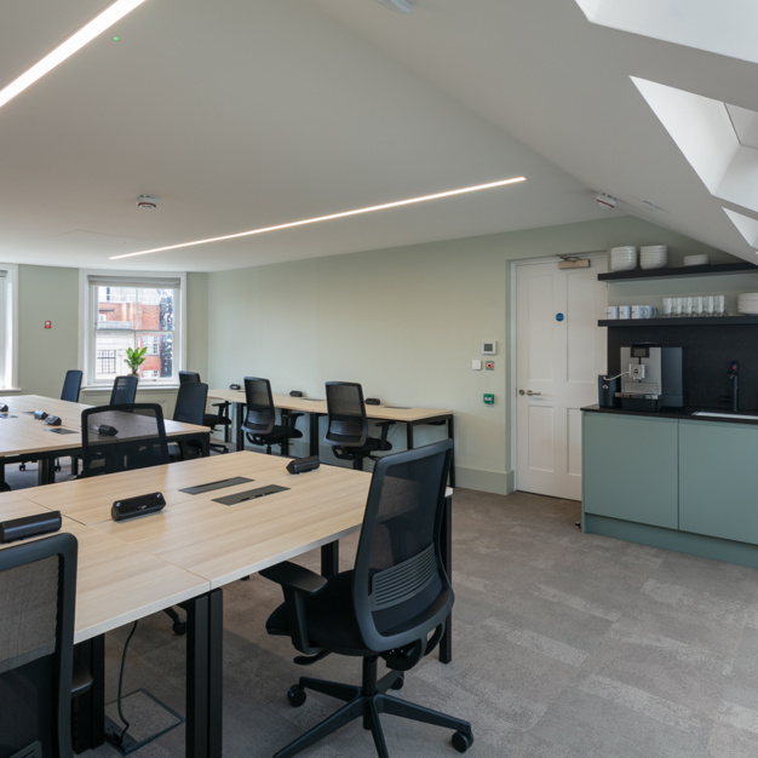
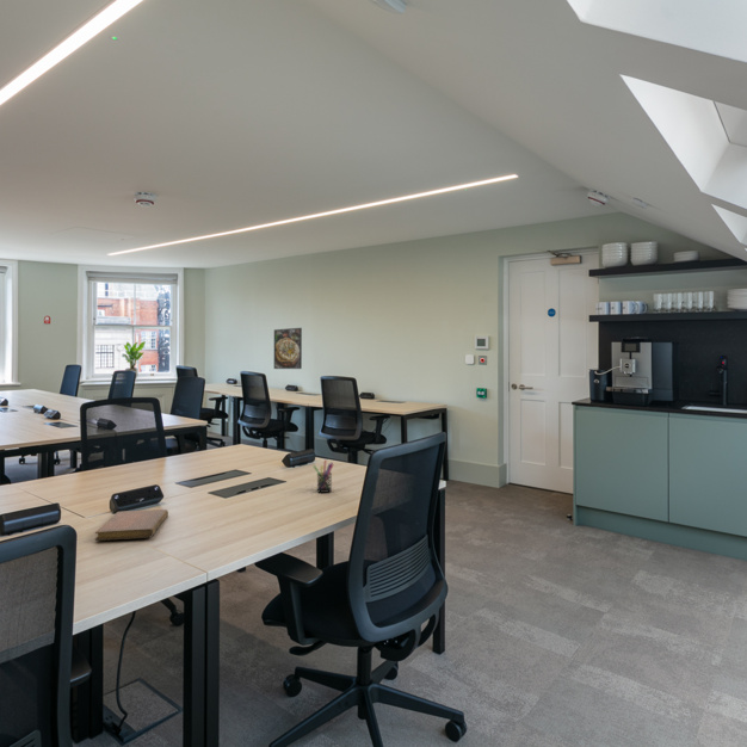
+ notebook [93,508,169,542]
+ pen holder [313,458,334,494]
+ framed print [273,327,303,370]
